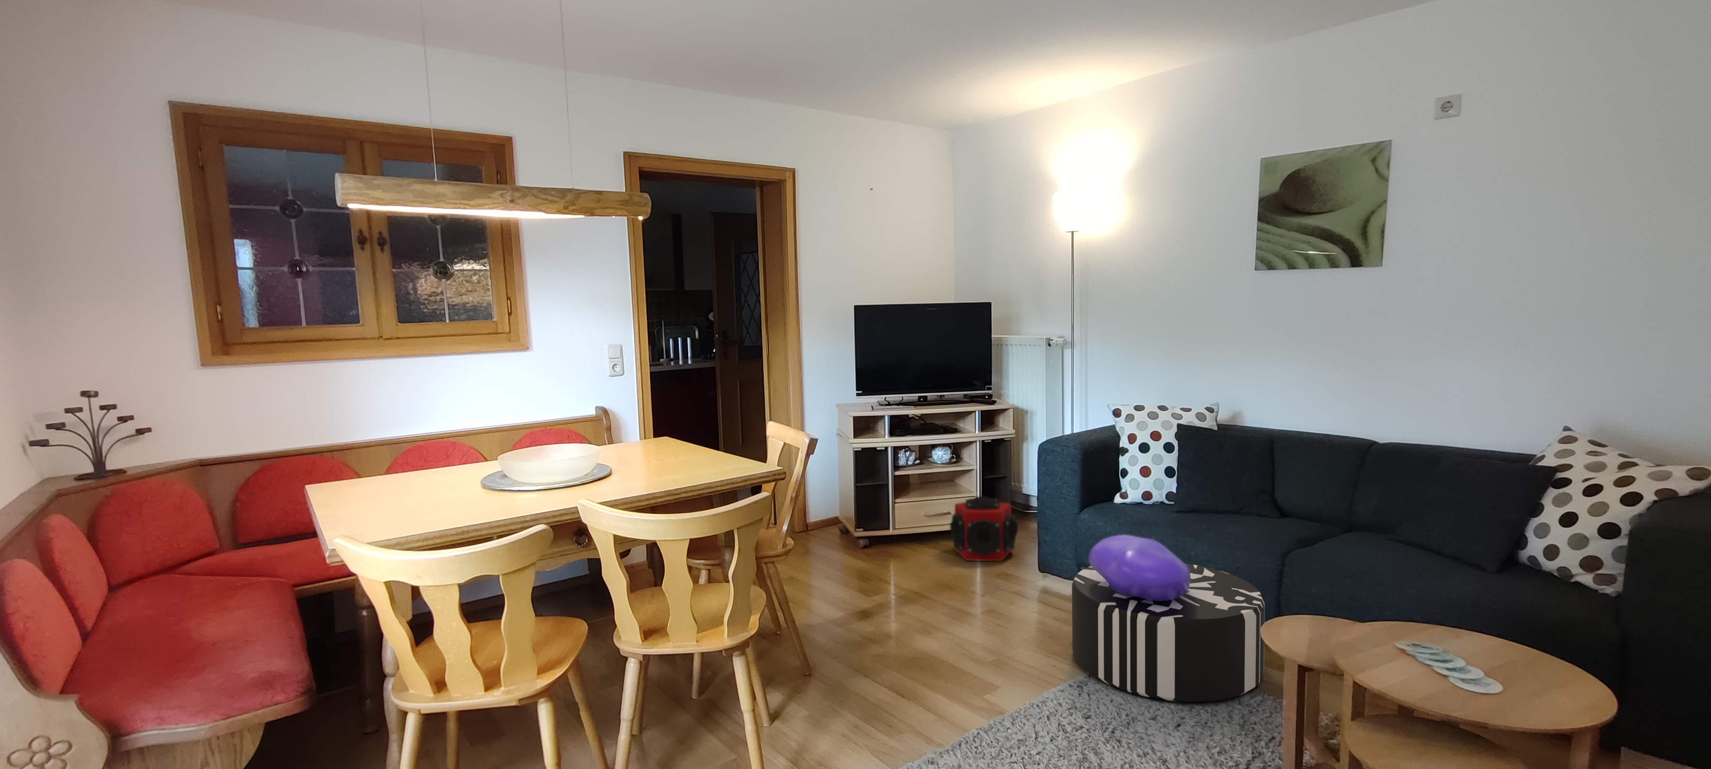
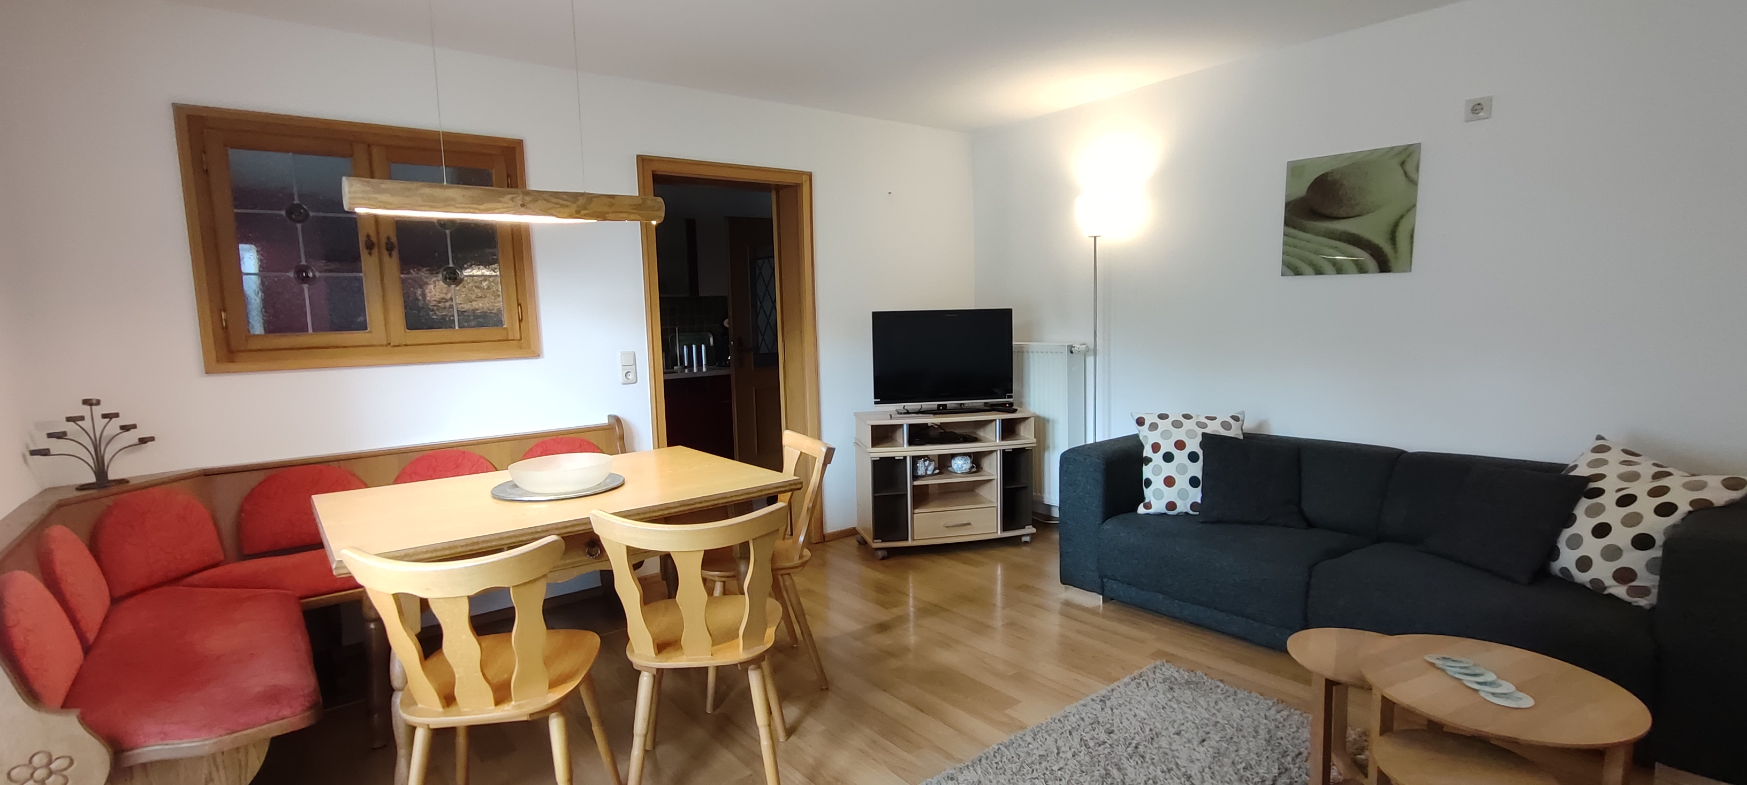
- pouf [1072,563,1265,702]
- decorative bowl [1088,534,1190,601]
- speaker [949,495,1018,562]
